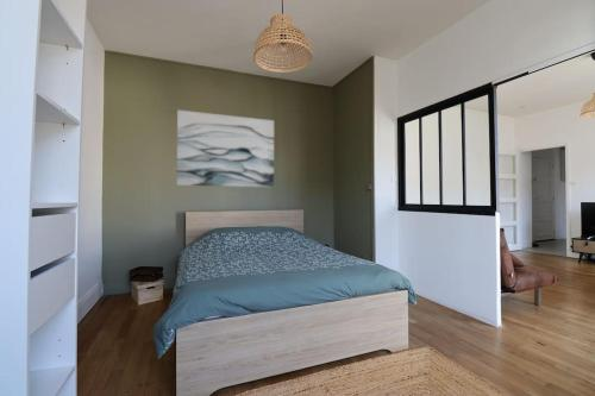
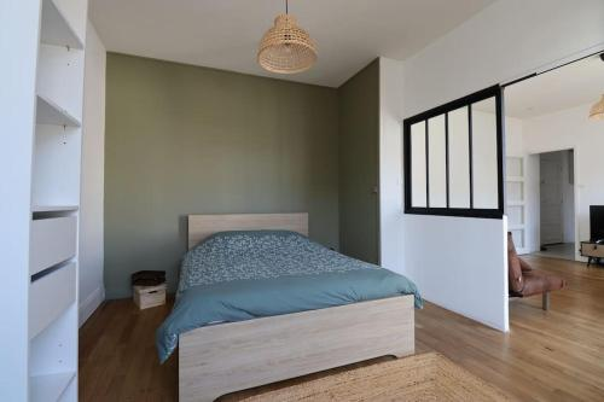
- wall art [176,108,275,189]
